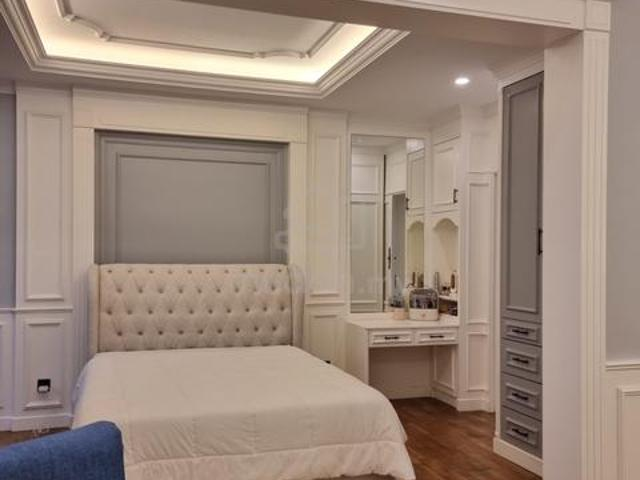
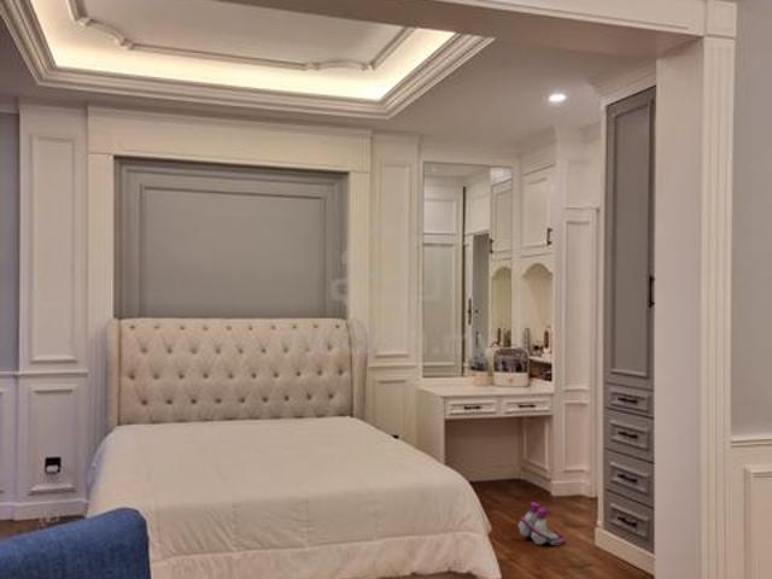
+ boots [517,501,566,546]
